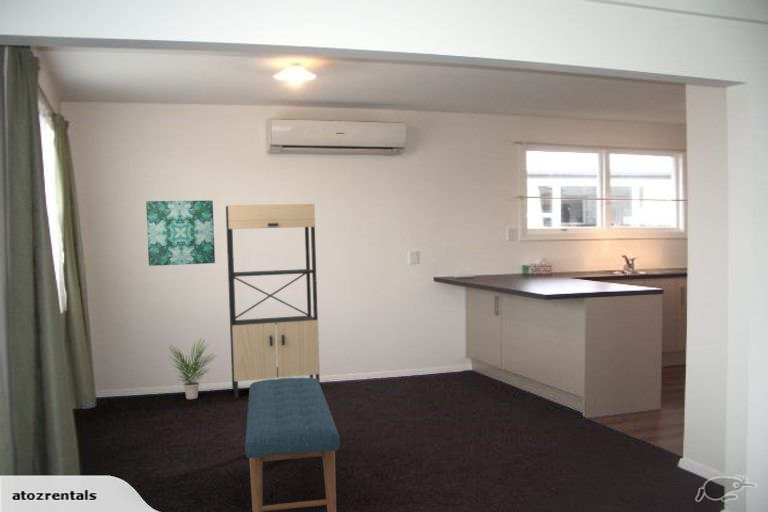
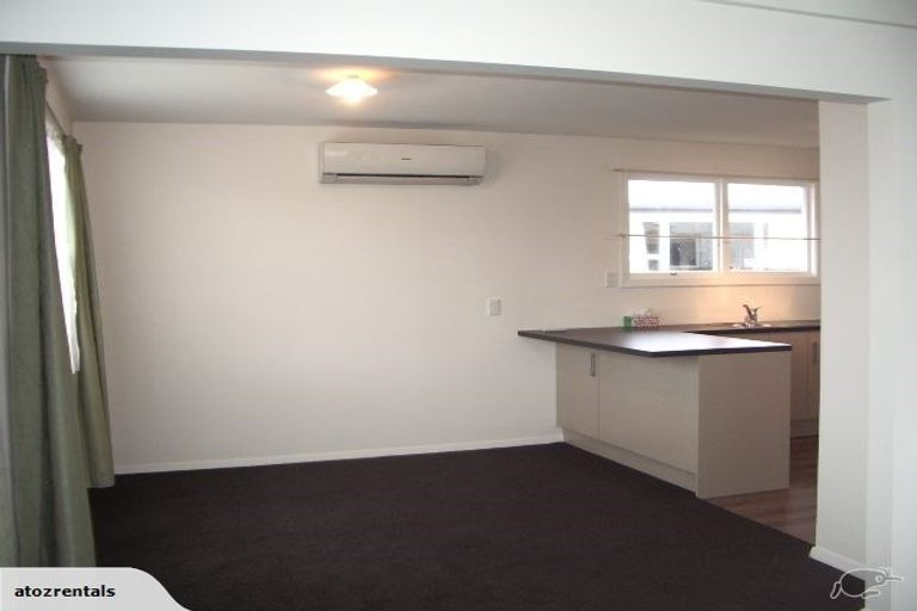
- shelving unit [225,203,321,399]
- potted plant [169,338,218,400]
- wall art [145,199,216,267]
- bench [244,377,341,512]
